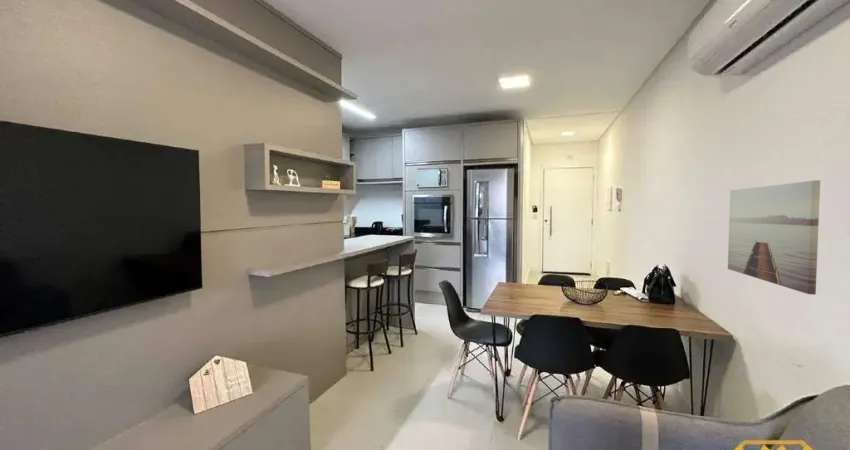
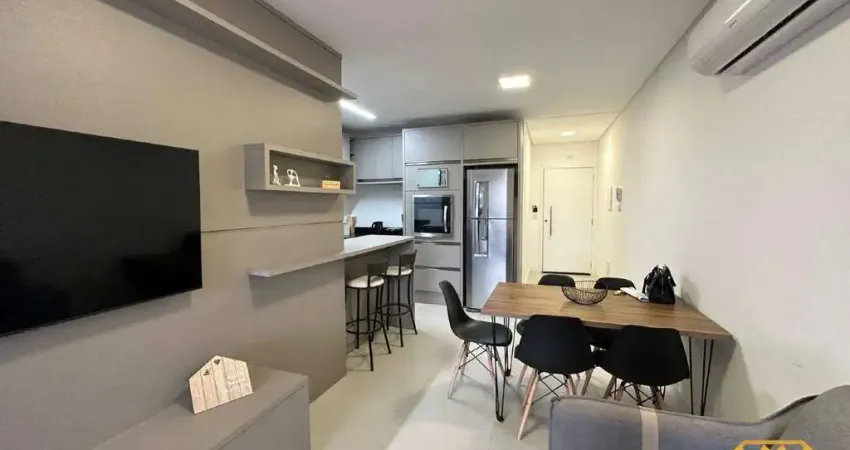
- wall art [727,179,821,296]
